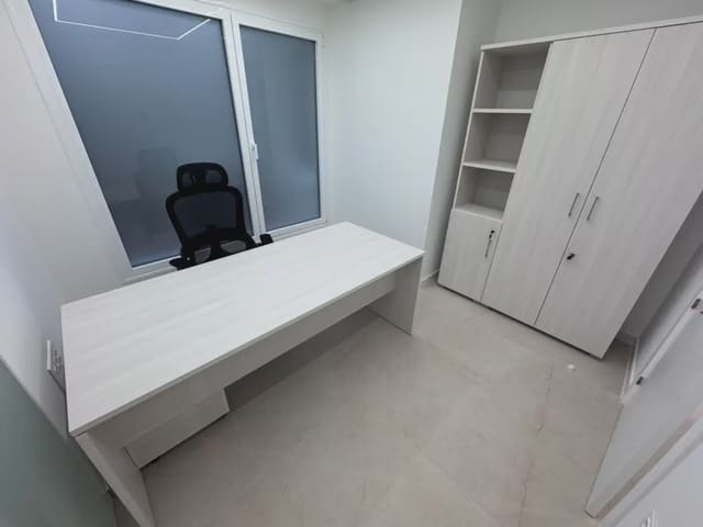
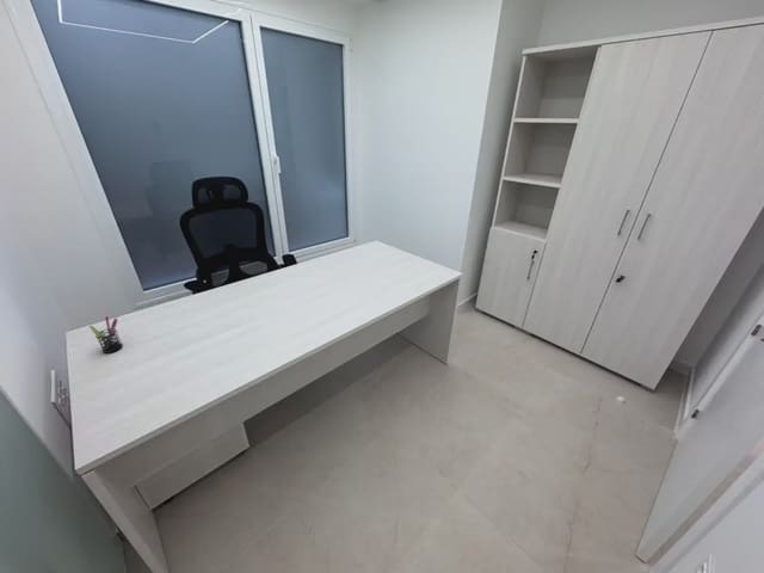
+ pen holder [88,315,124,355]
